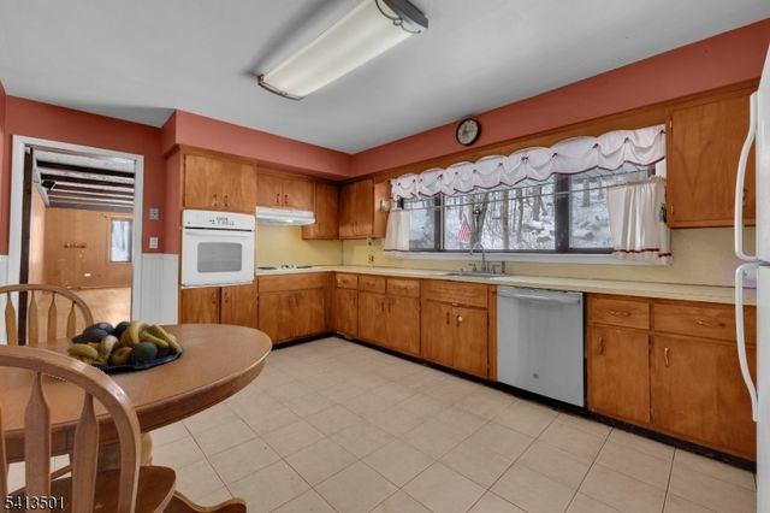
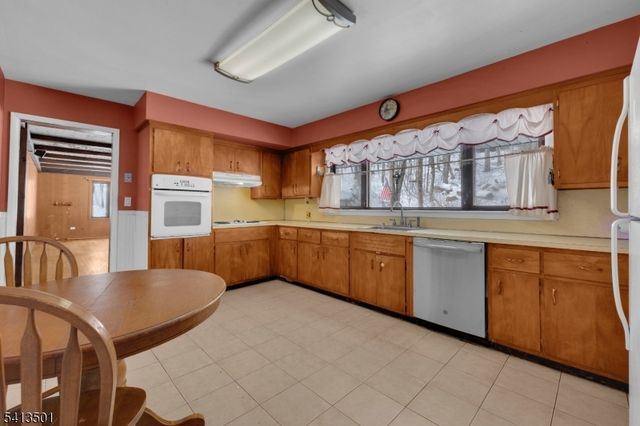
- fruit bowl [65,318,185,371]
